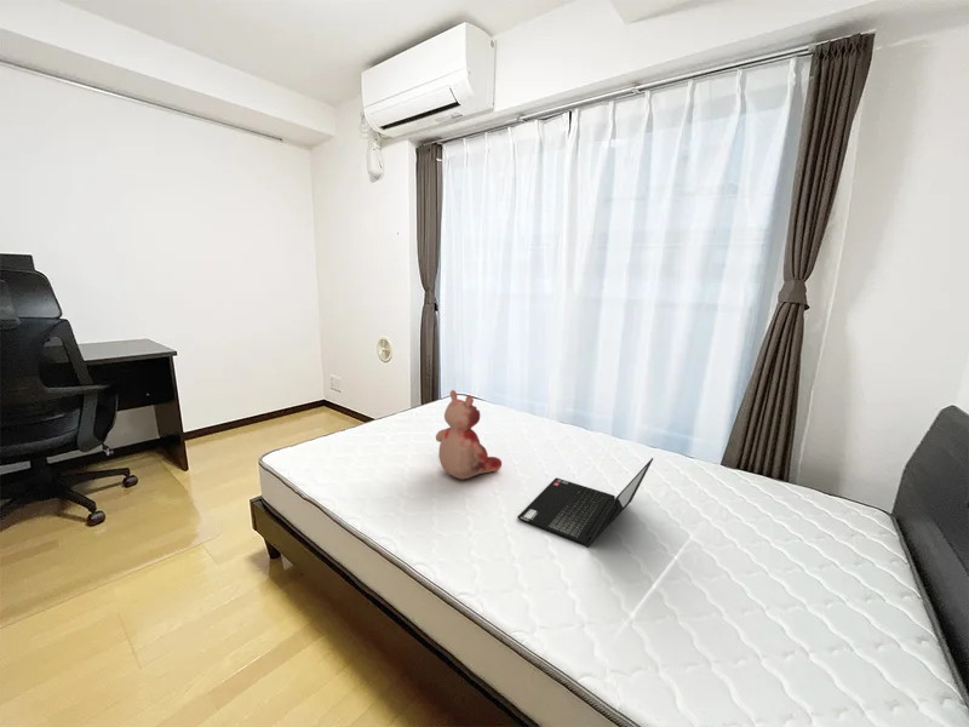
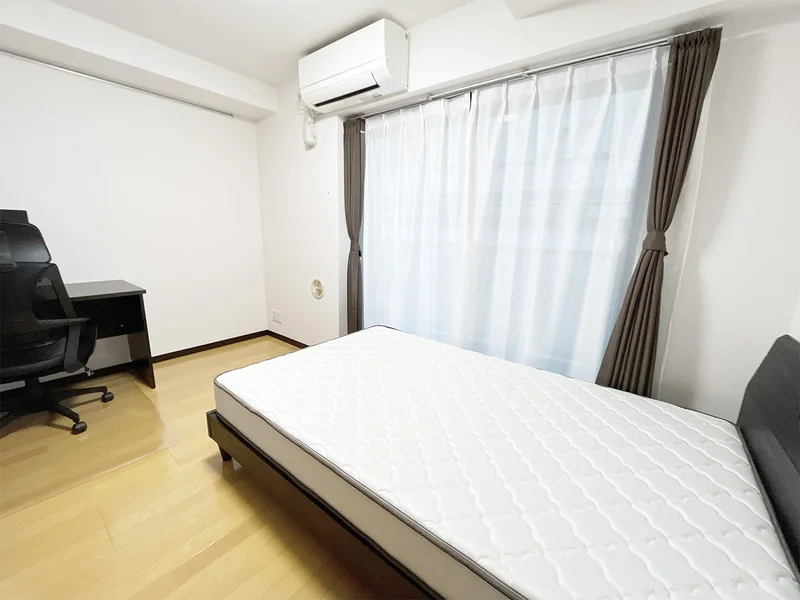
- teddy bear [435,389,503,480]
- laptop computer [516,457,654,549]
